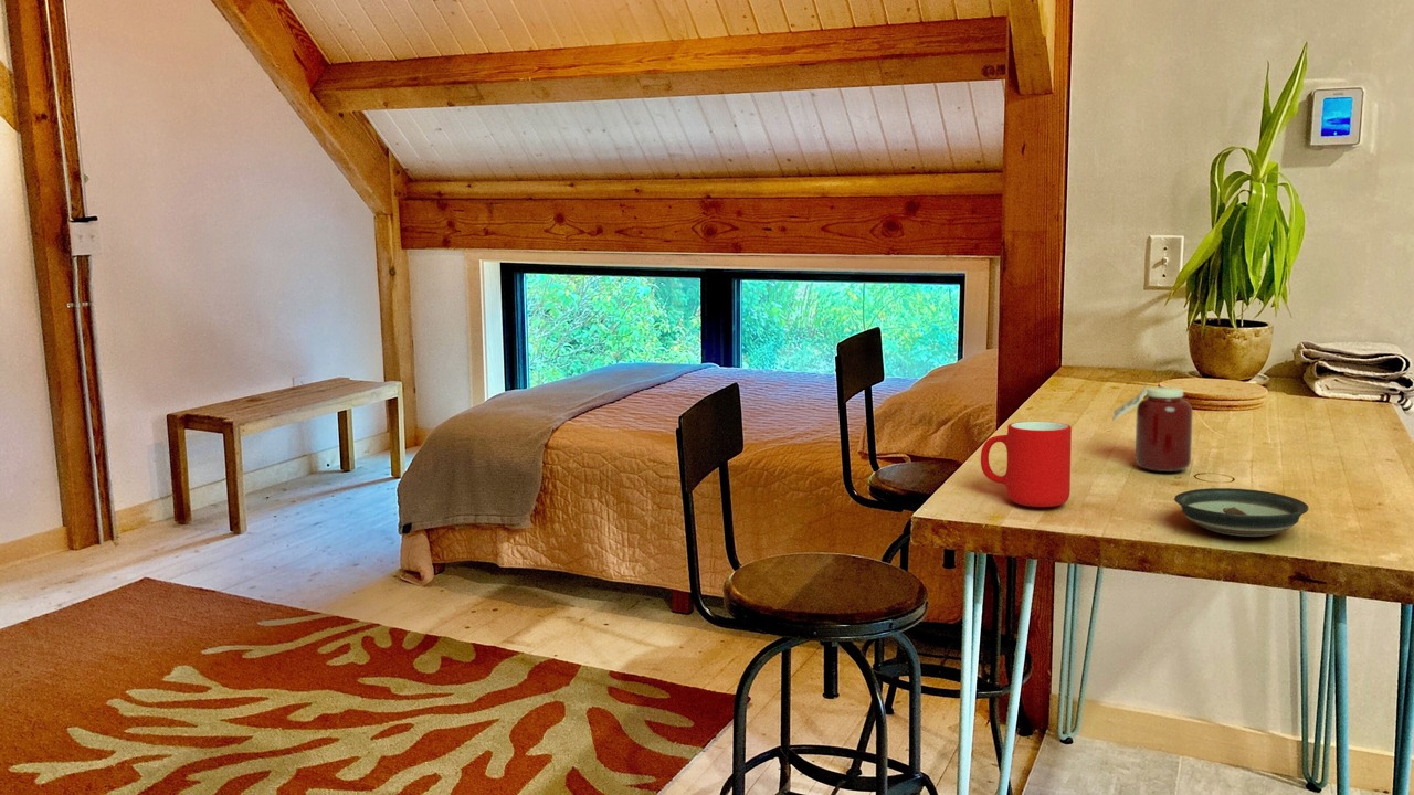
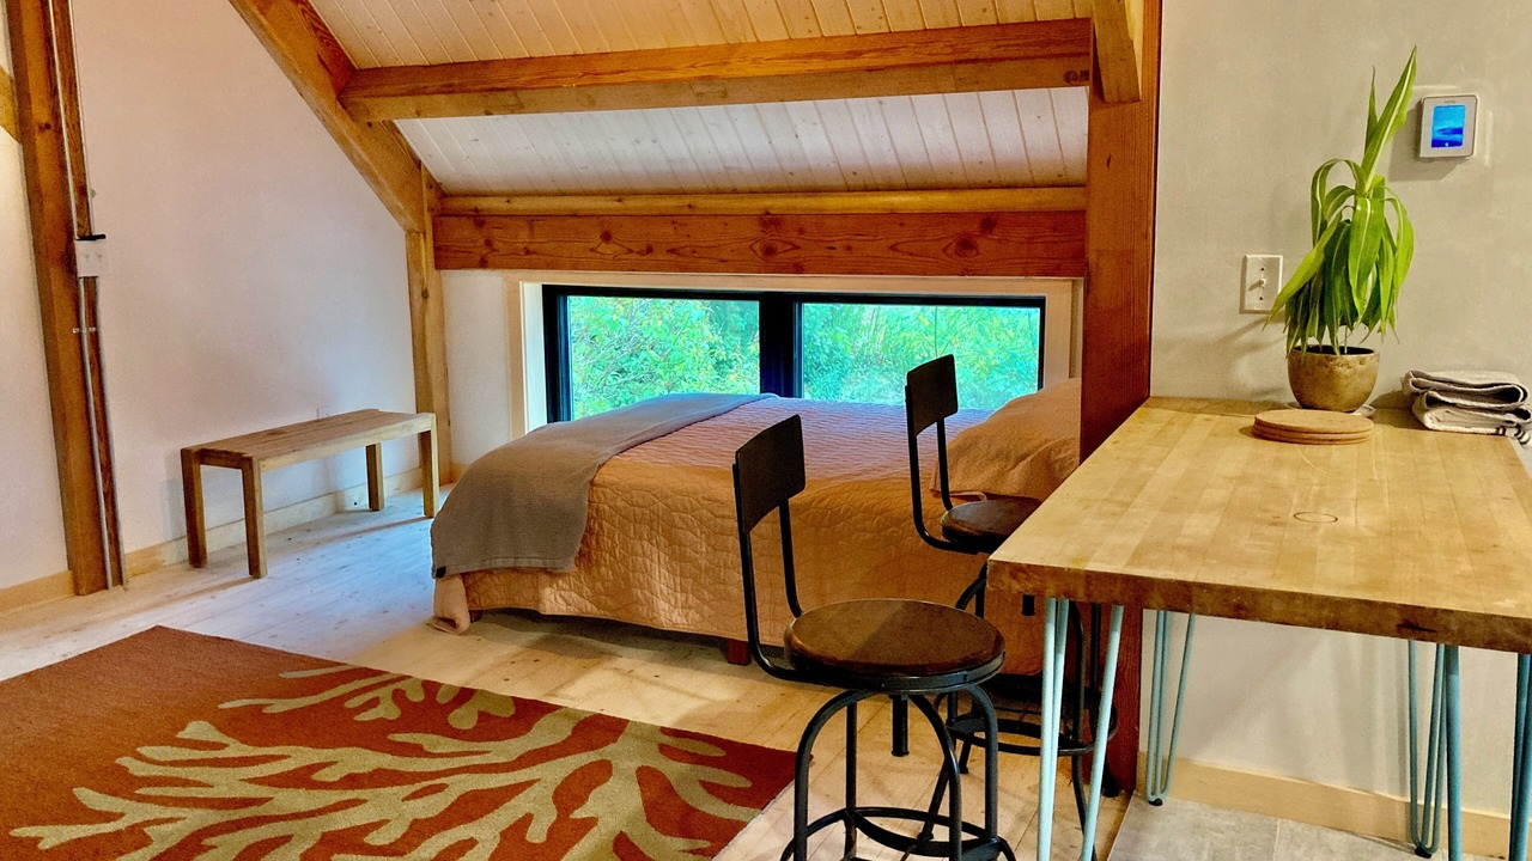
- saucer [1173,487,1310,538]
- jar [1111,384,1194,473]
- cup [980,421,1073,508]
